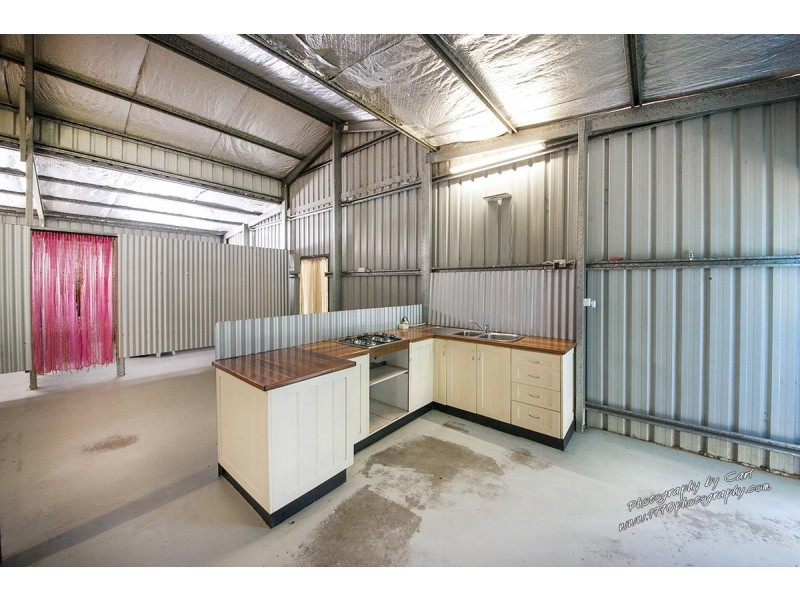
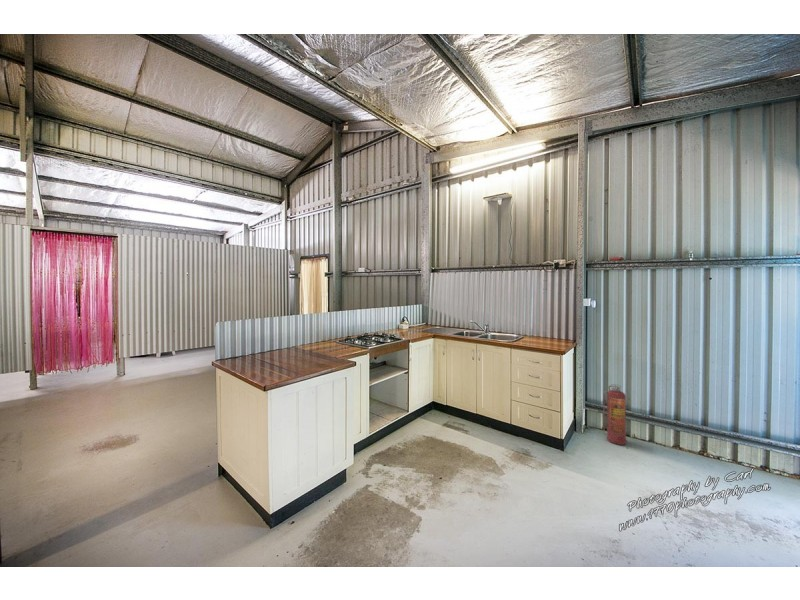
+ fire extinguisher [602,383,627,446]
